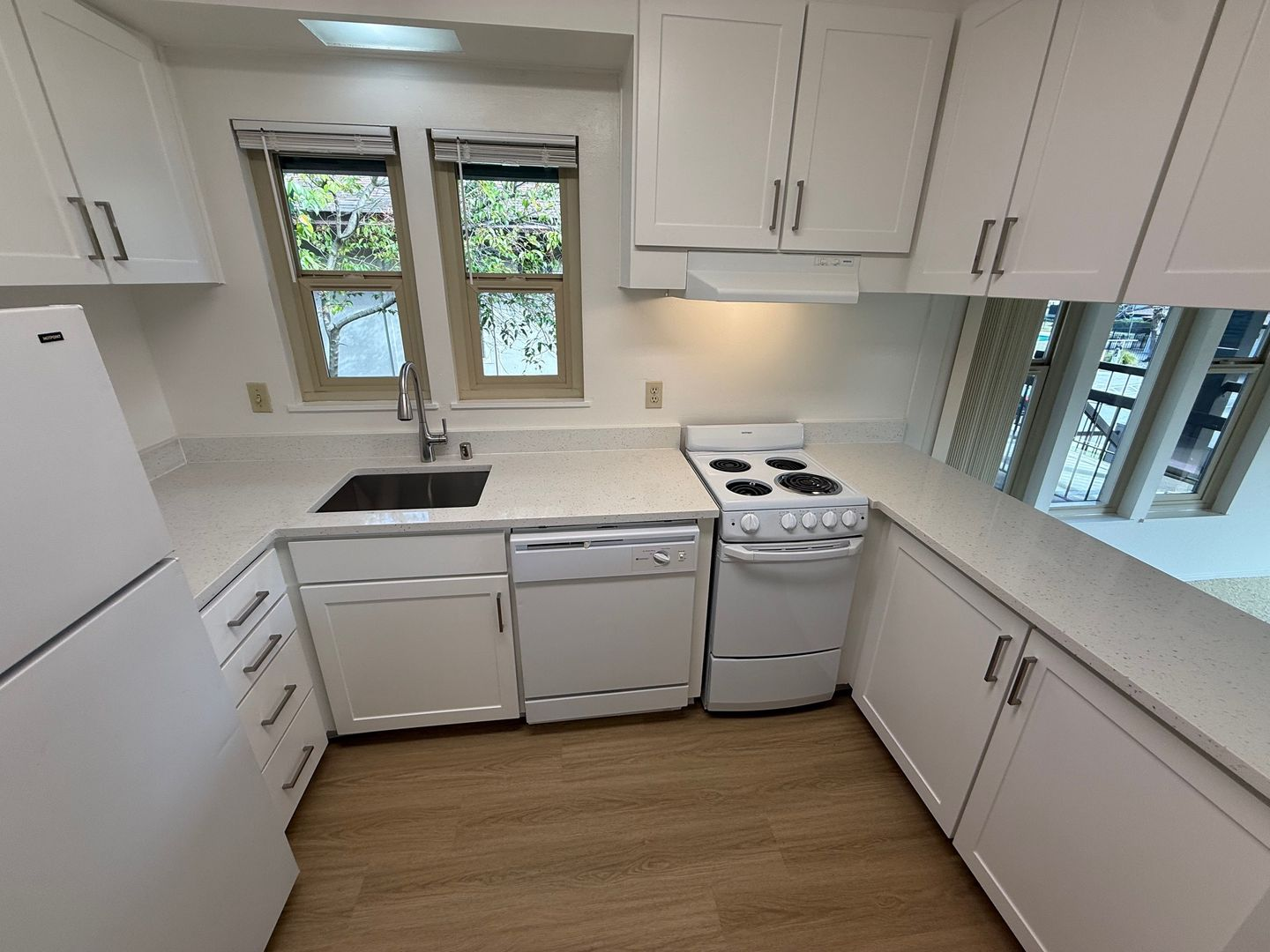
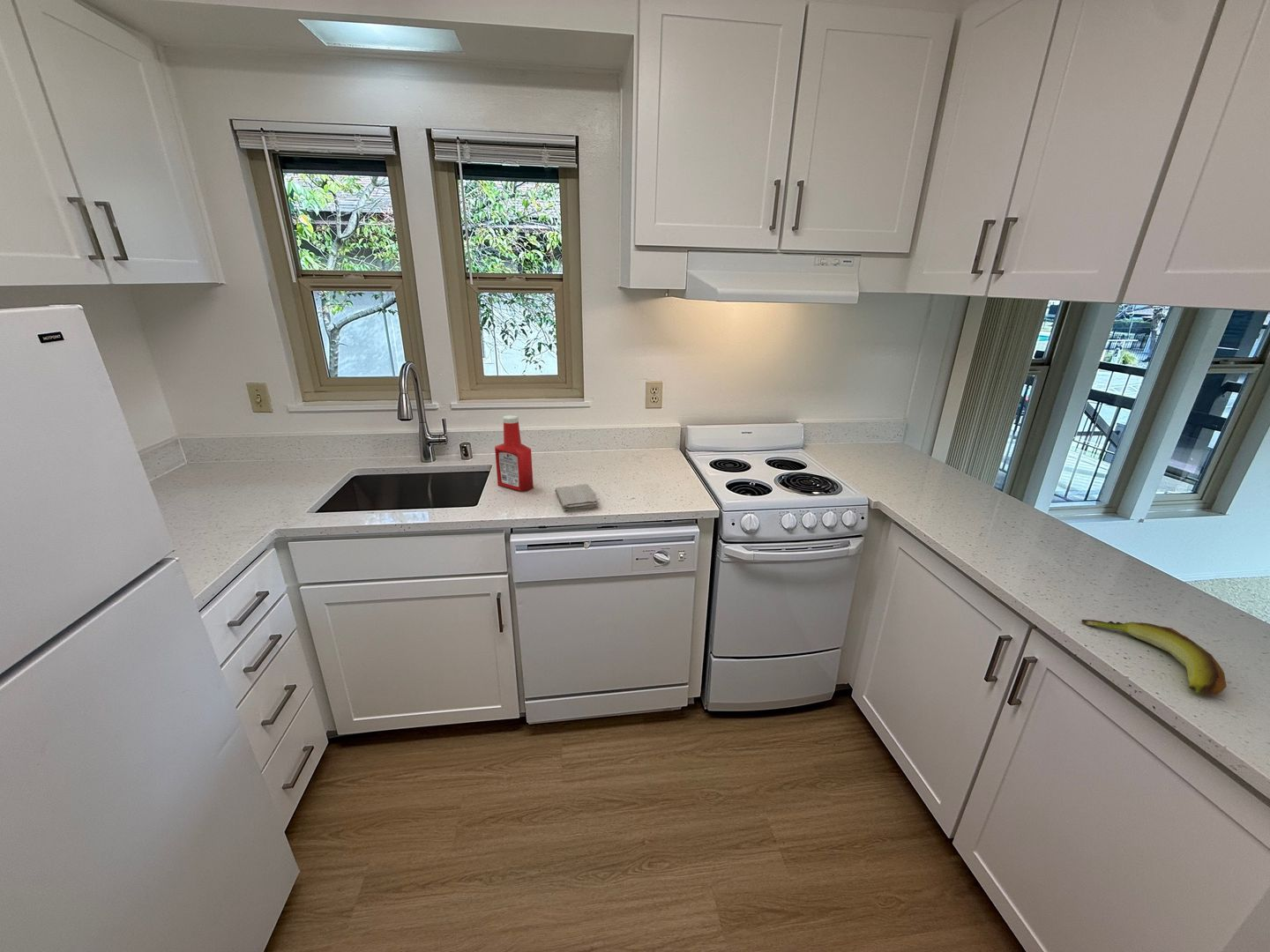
+ banana [1080,619,1227,695]
+ soap bottle [494,414,534,492]
+ washcloth [554,483,599,513]
